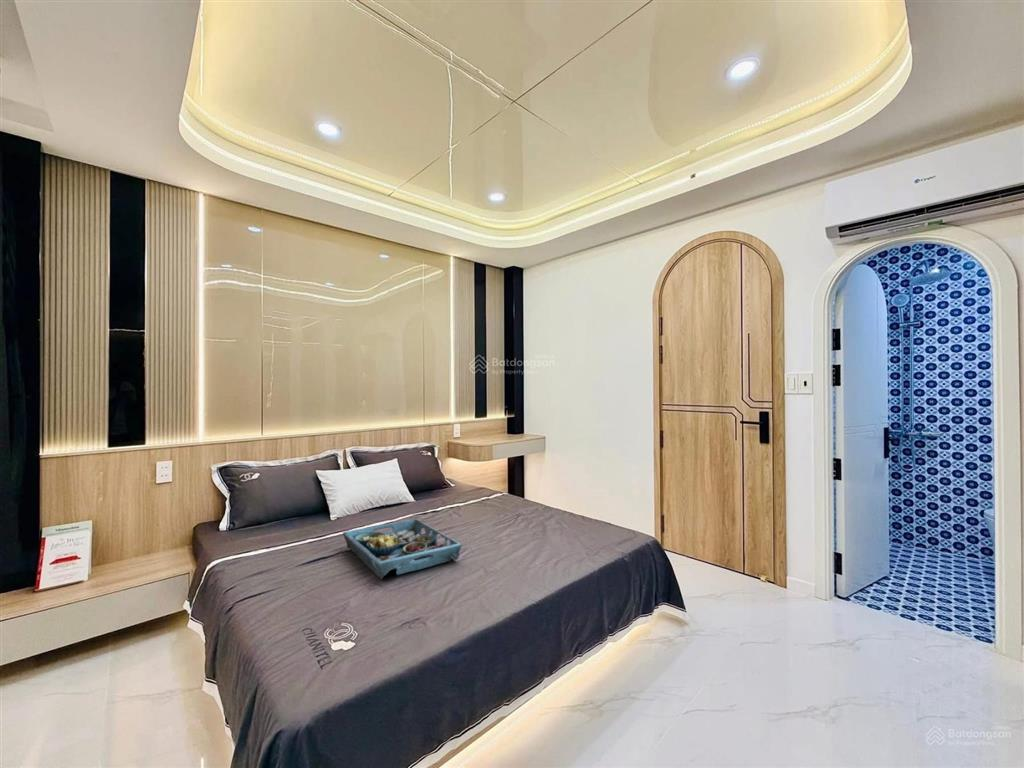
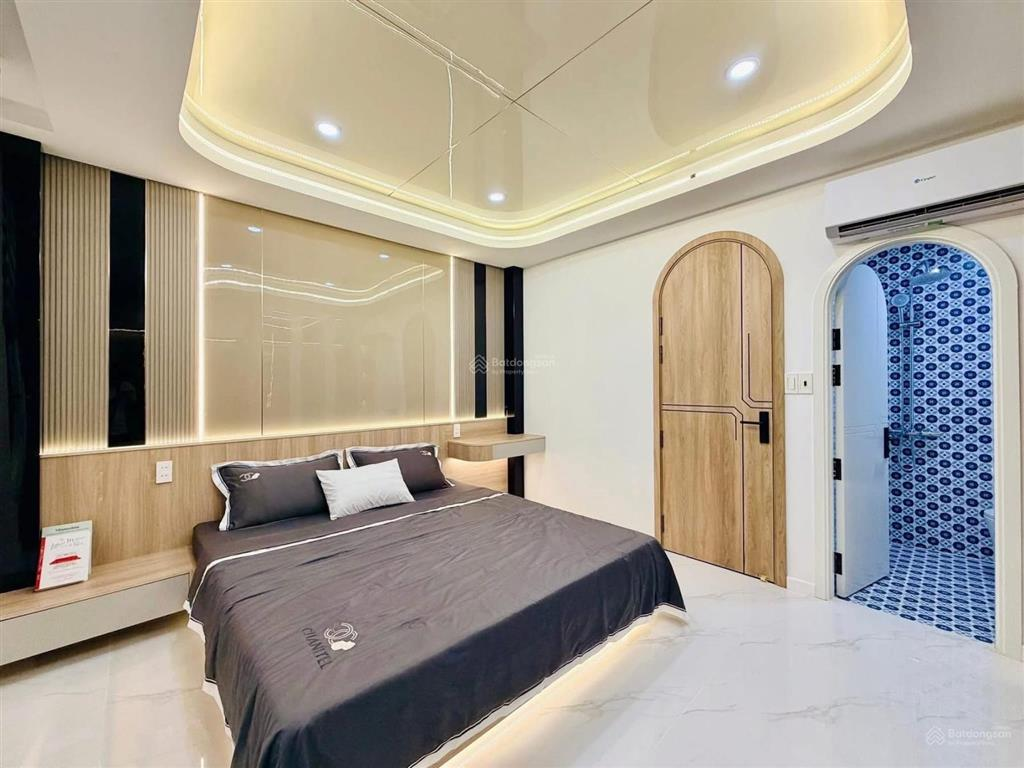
- serving tray [342,518,463,581]
